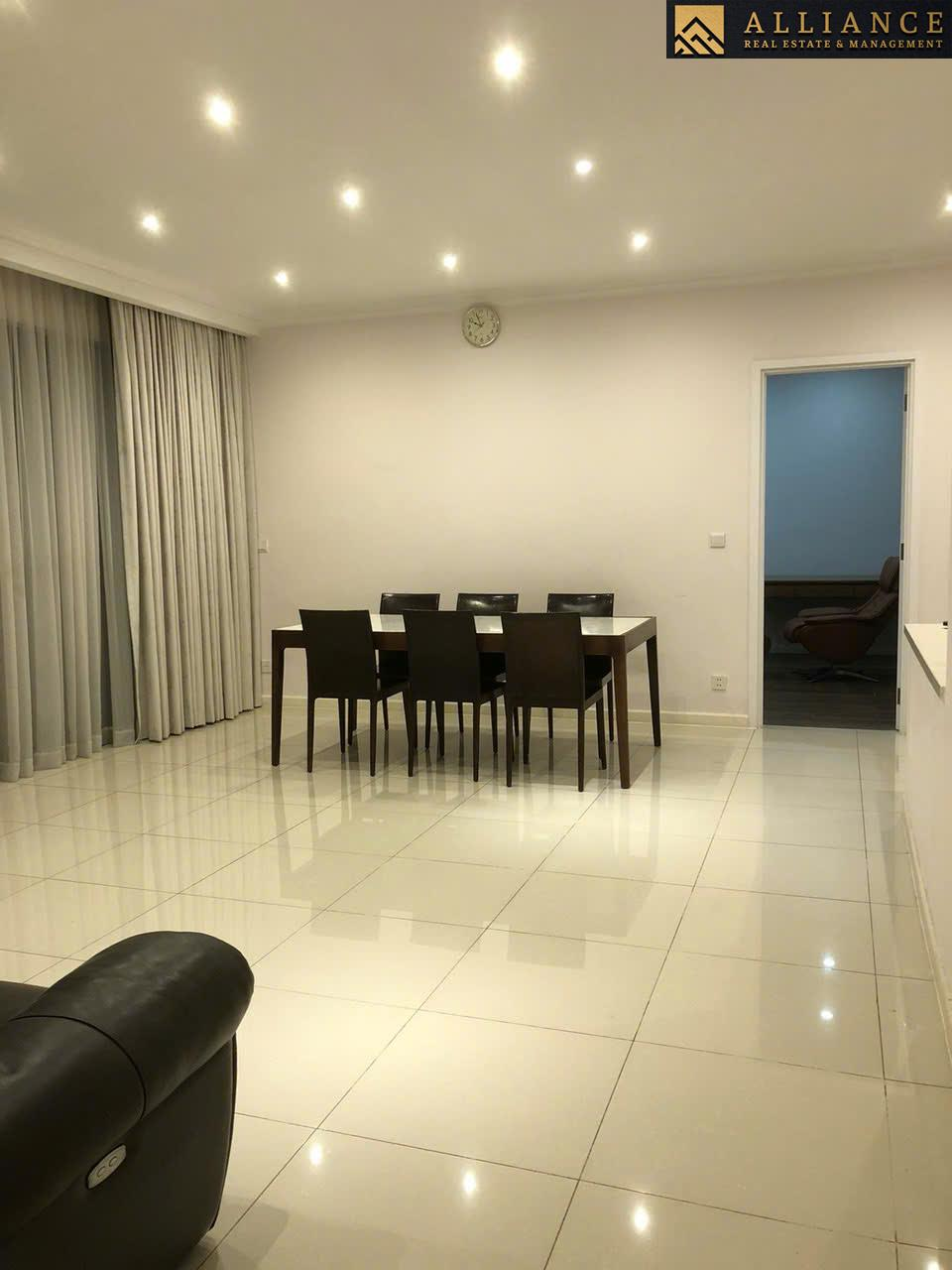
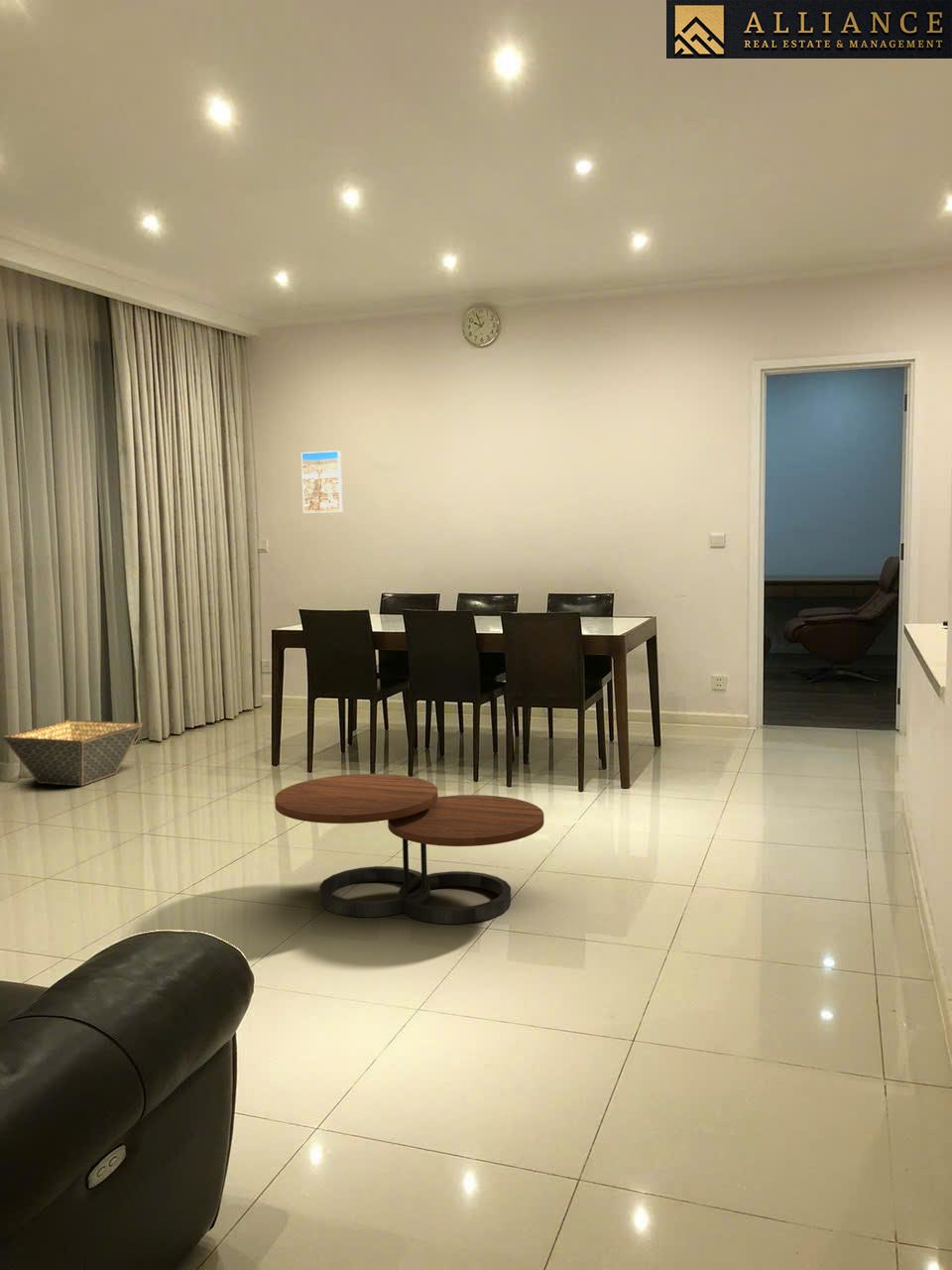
+ coffee table [274,773,545,925]
+ basket [2,718,144,788]
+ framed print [300,449,343,514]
